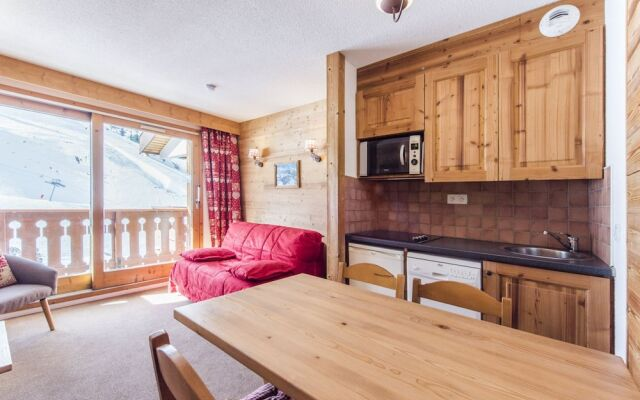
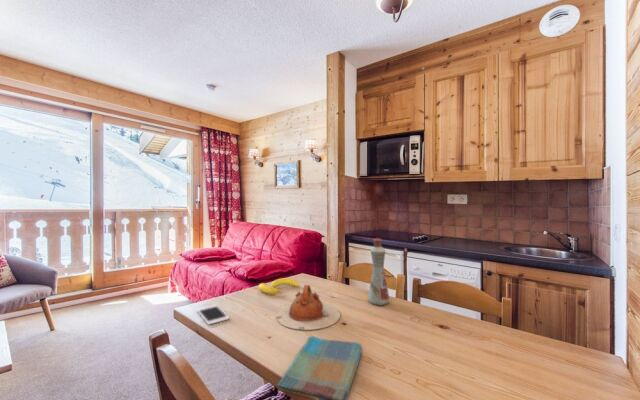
+ banana [258,277,300,295]
+ bottle [367,237,390,307]
+ dish towel [277,335,363,400]
+ teapot [275,284,341,331]
+ cell phone [196,304,230,326]
